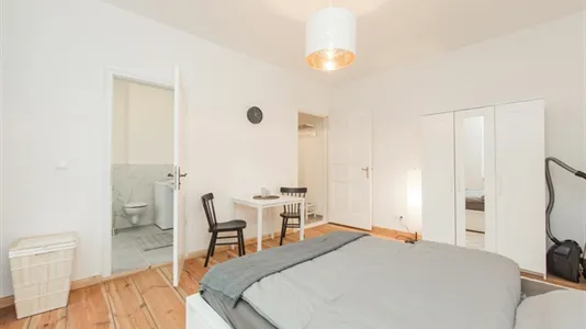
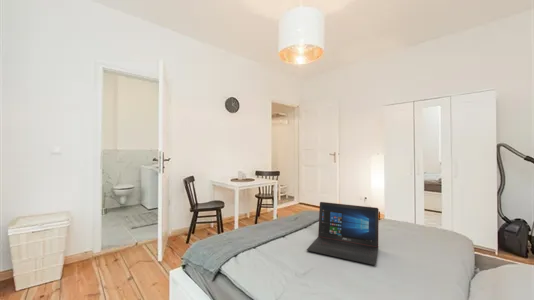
+ laptop [306,201,380,266]
